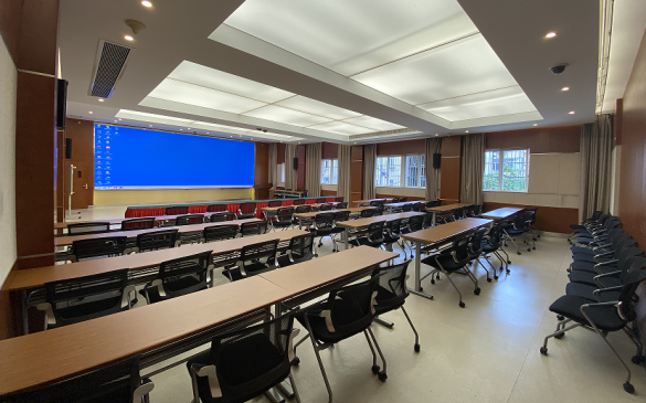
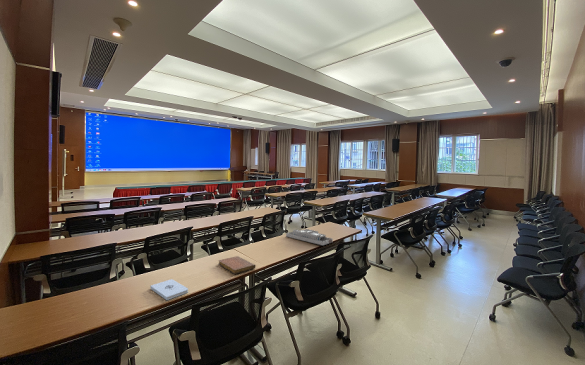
+ notebook [218,255,257,275]
+ desk organizer [285,228,334,246]
+ notepad [149,278,189,301]
